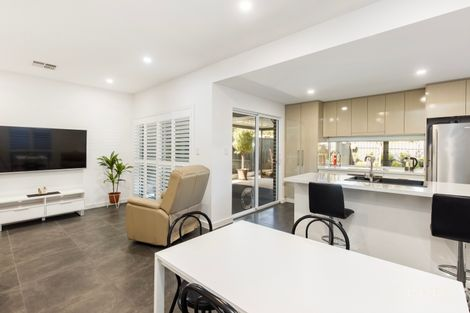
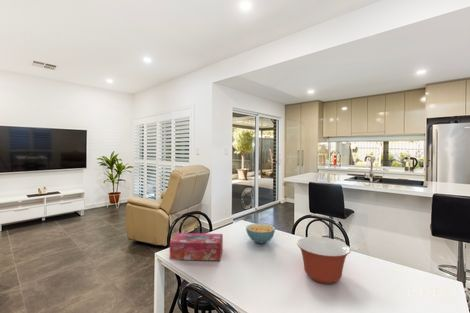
+ cereal bowl [245,222,276,245]
+ mixing bowl [296,236,352,285]
+ tissue box [169,232,224,262]
